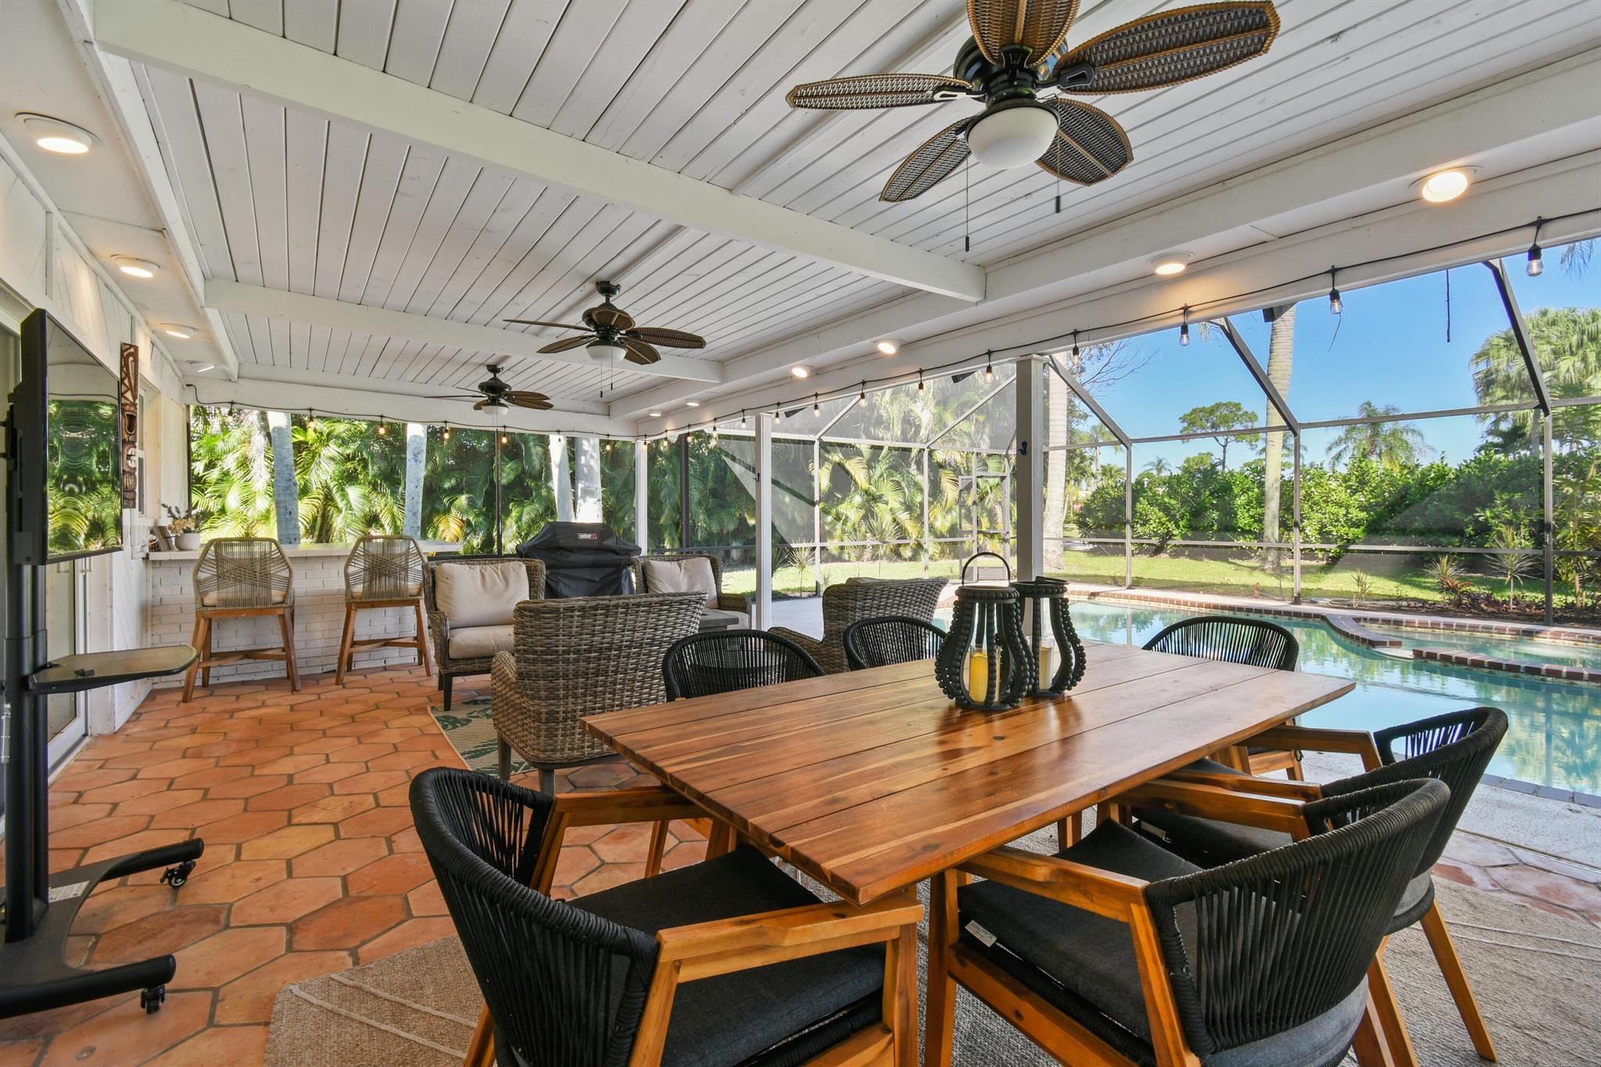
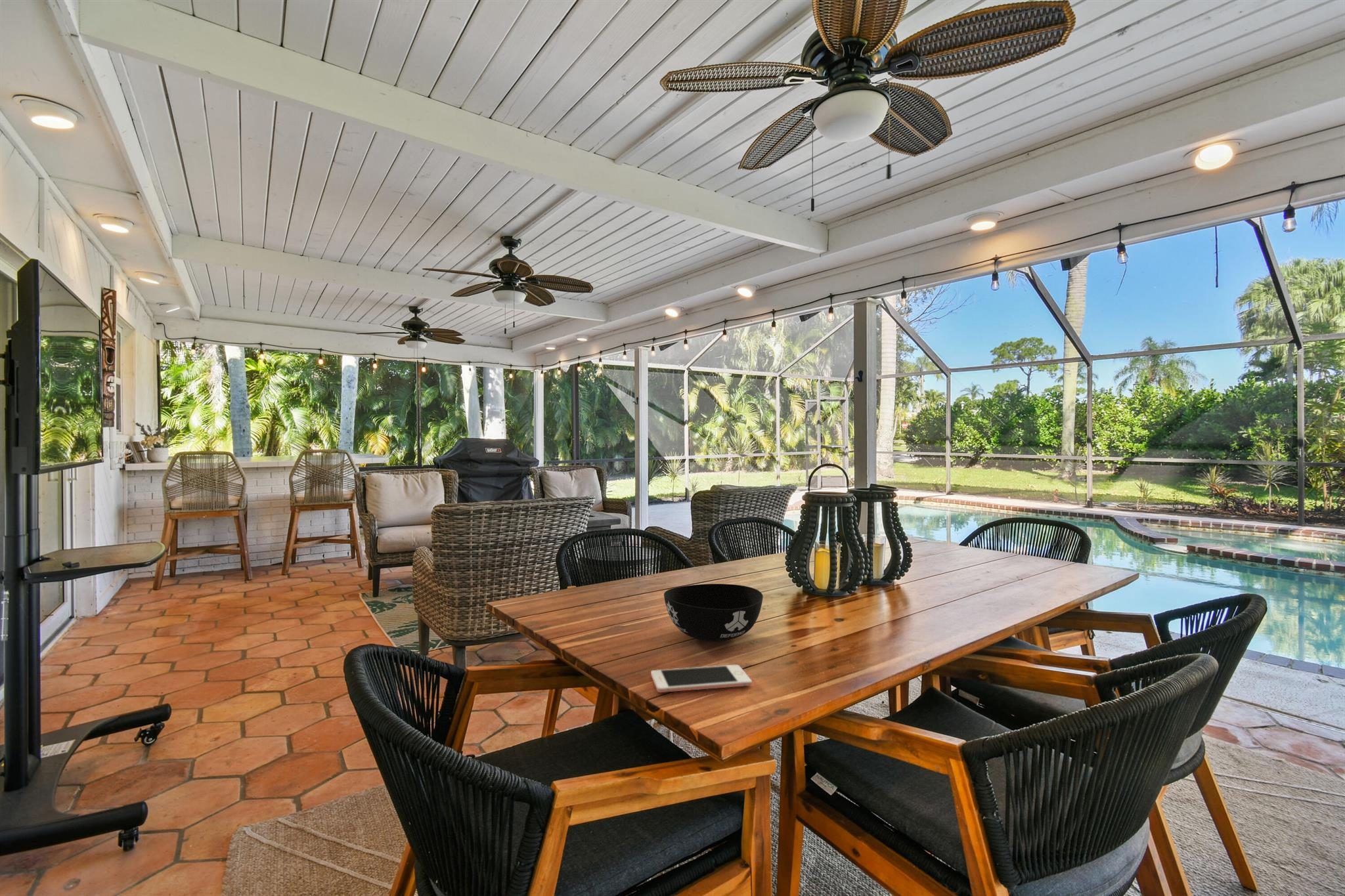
+ cell phone [650,664,753,693]
+ bowl [663,583,764,642]
